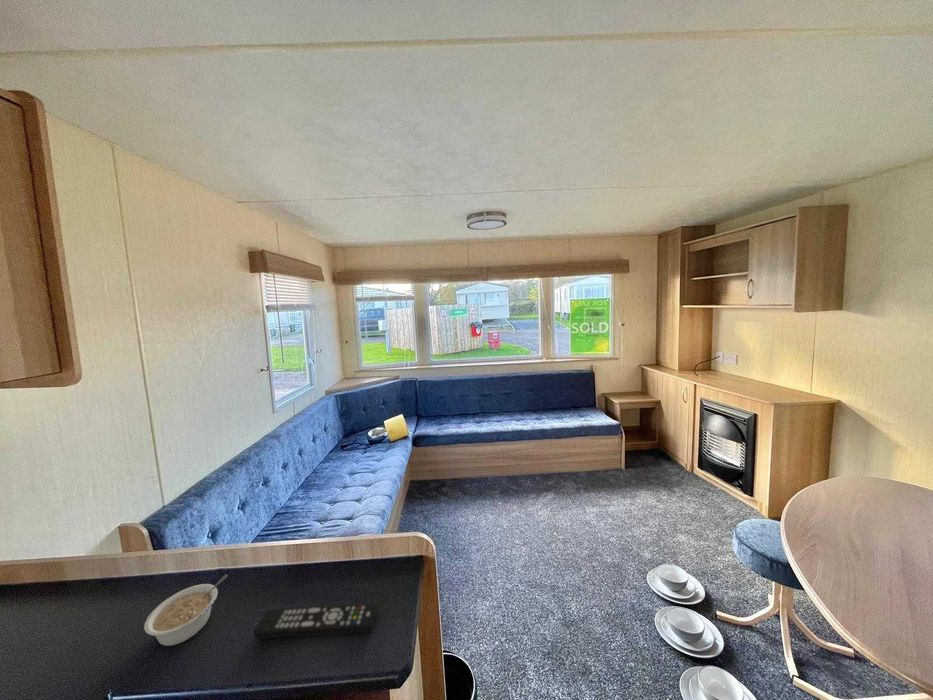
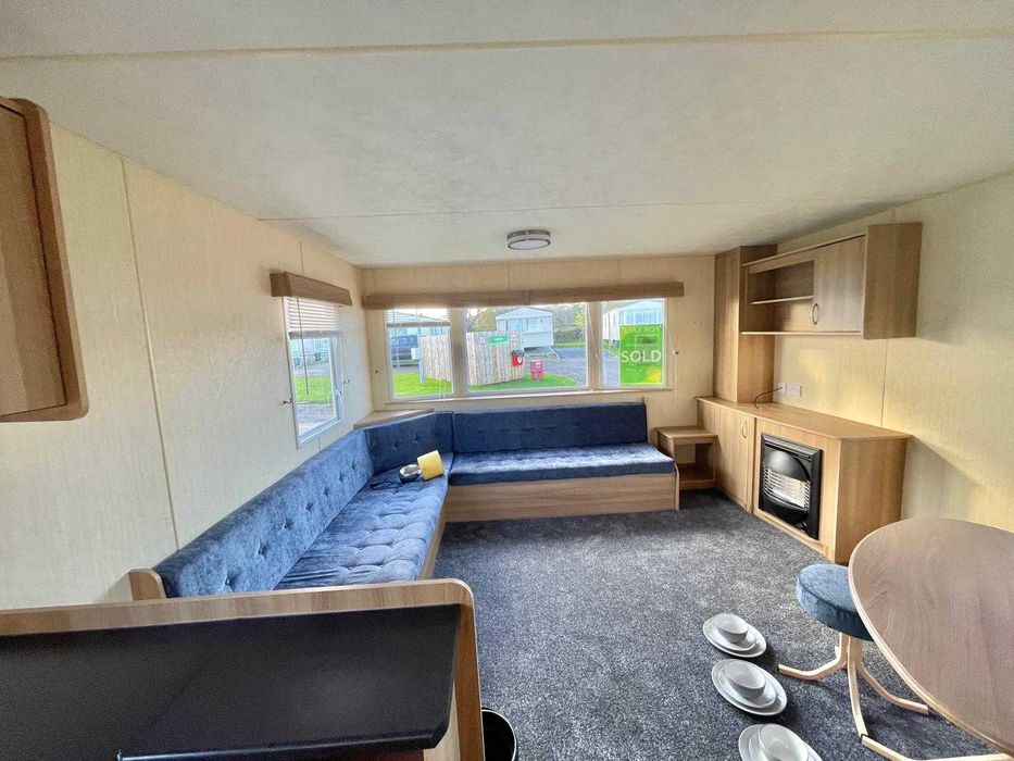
- legume [143,573,229,647]
- remote control [252,602,378,640]
